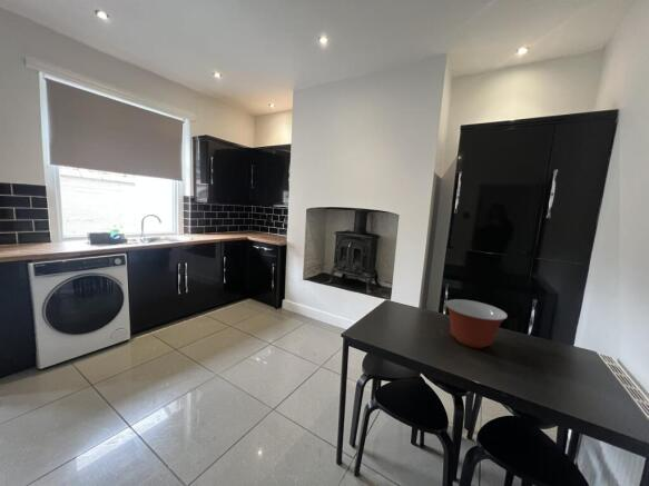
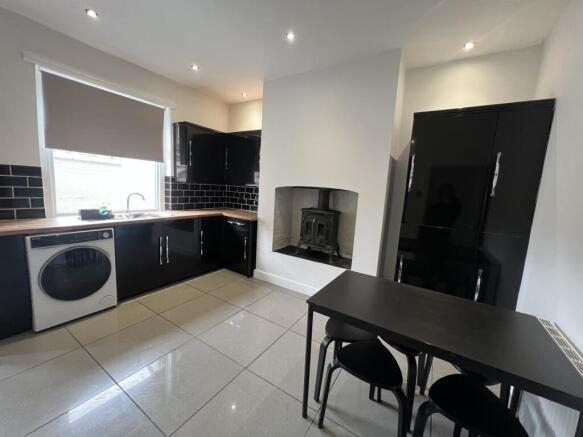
- mixing bowl [444,298,509,349]
